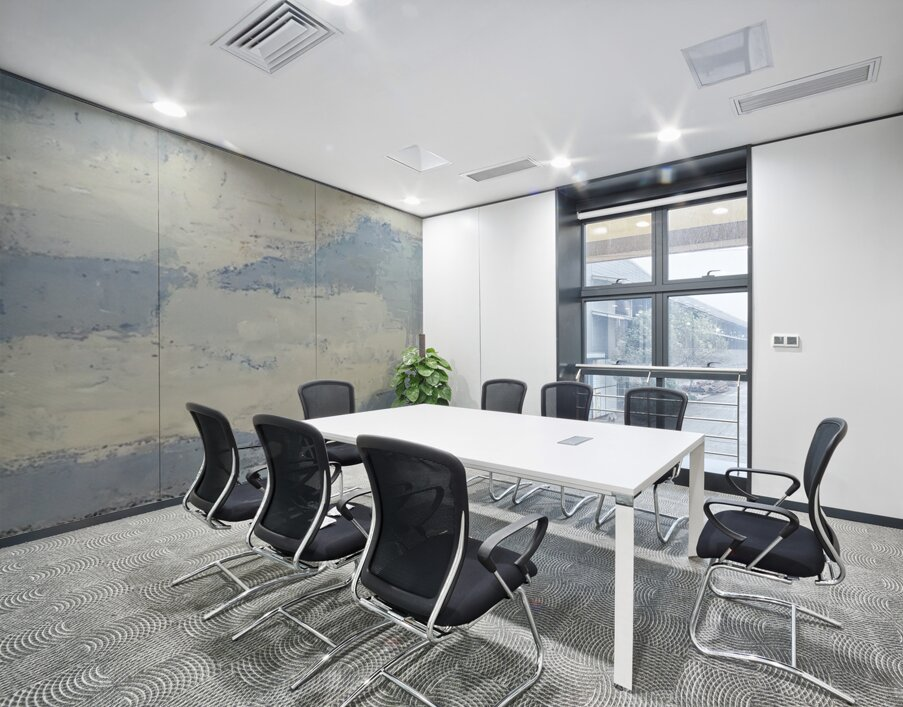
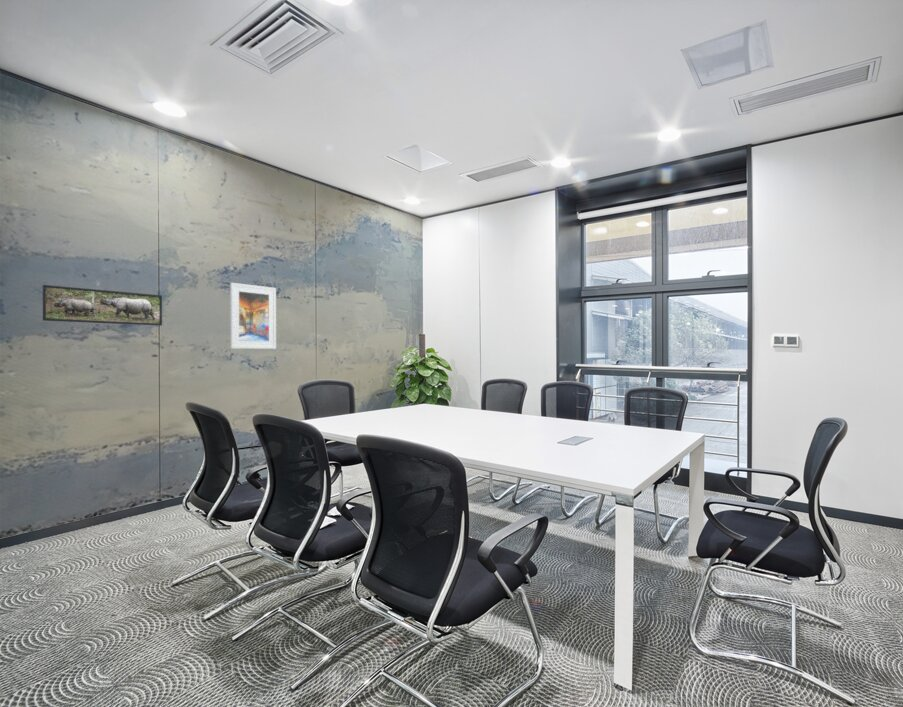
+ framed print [229,282,277,350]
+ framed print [42,284,163,327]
